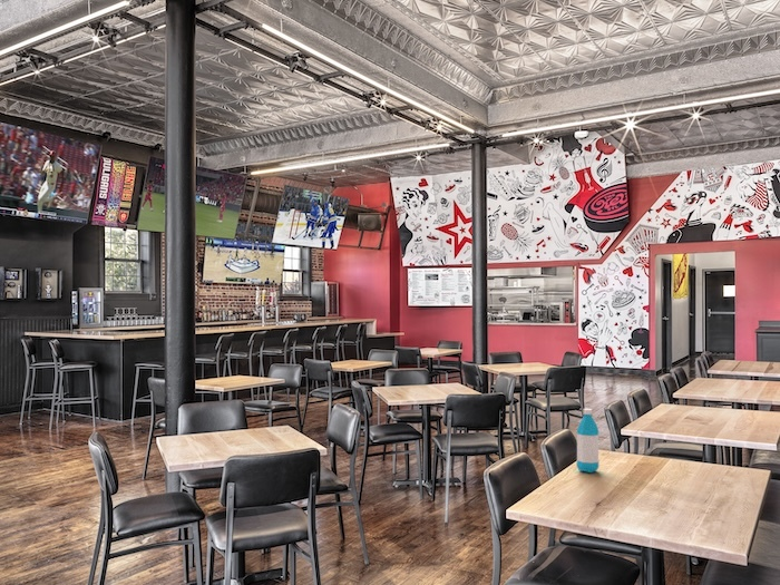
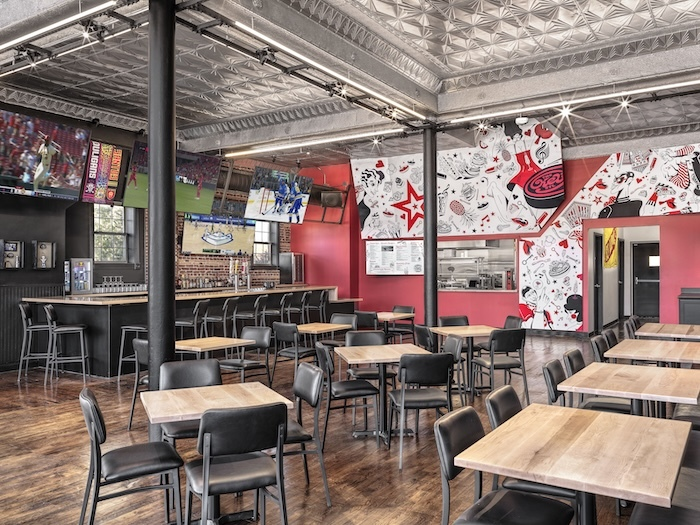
- water bottle [575,408,601,474]
